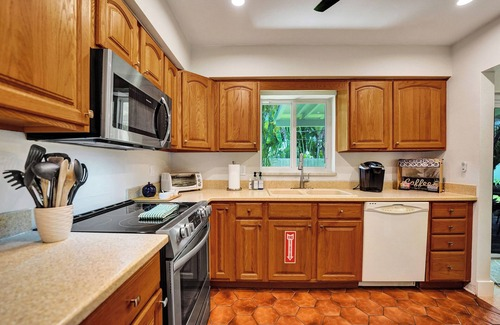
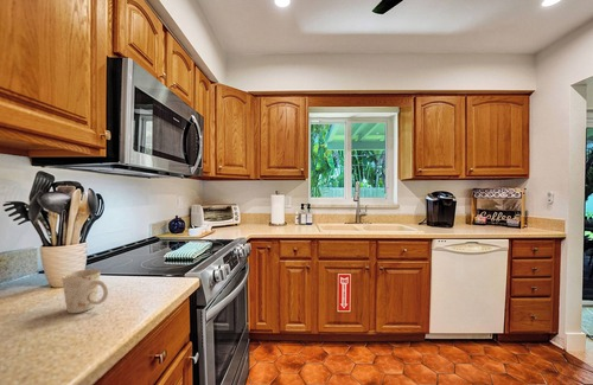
+ mug [60,268,109,314]
